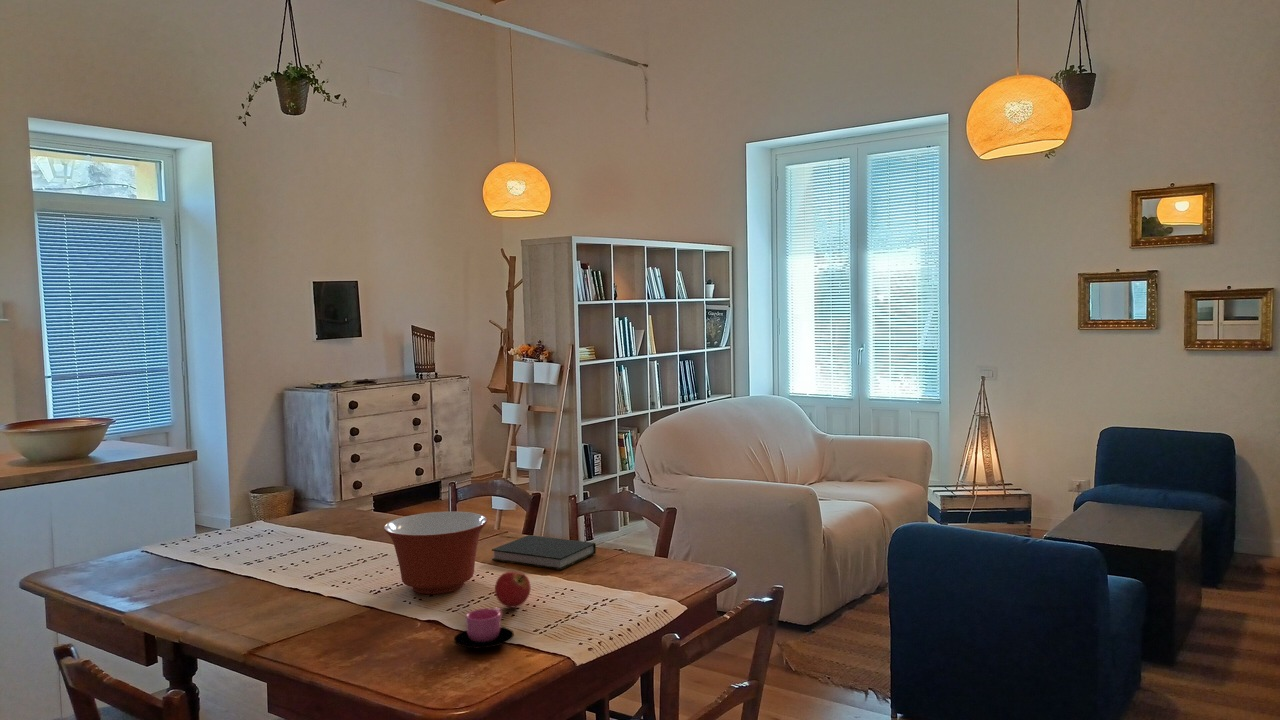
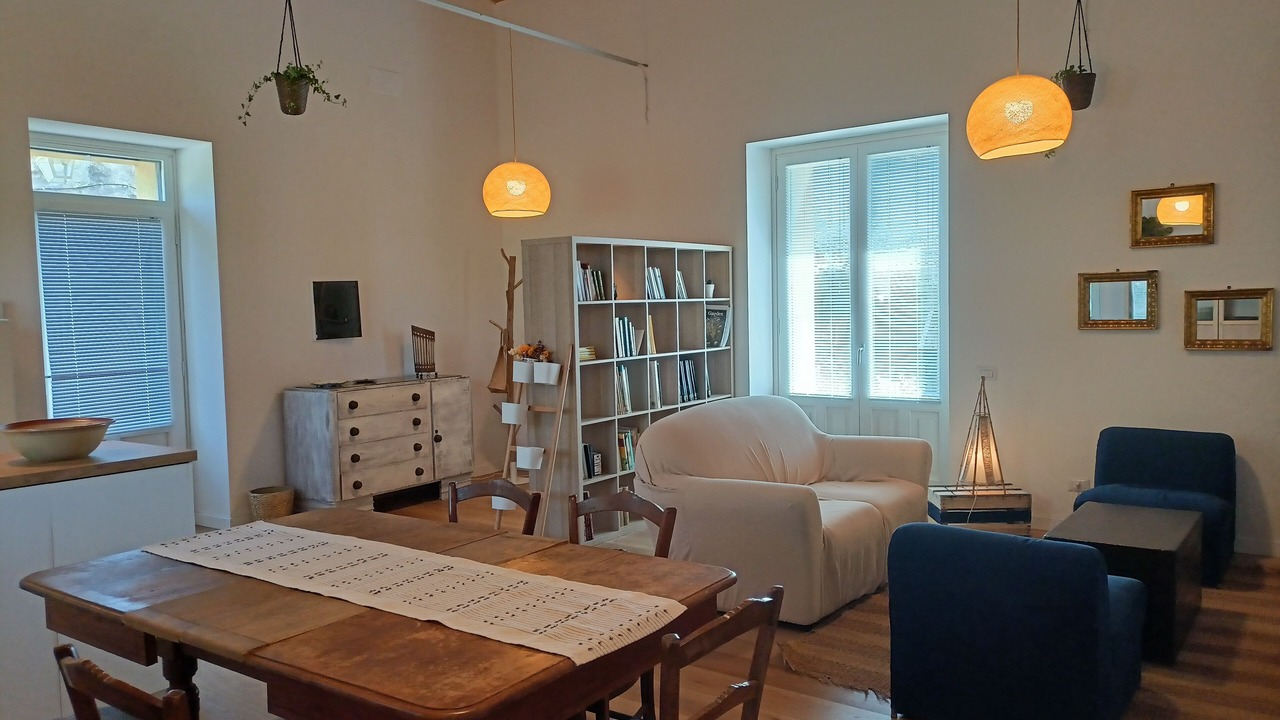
- mixing bowl [383,511,488,595]
- book [491,534,597,571]
- fruit [494,571,532,608]
- cup [453,607,515,649]
